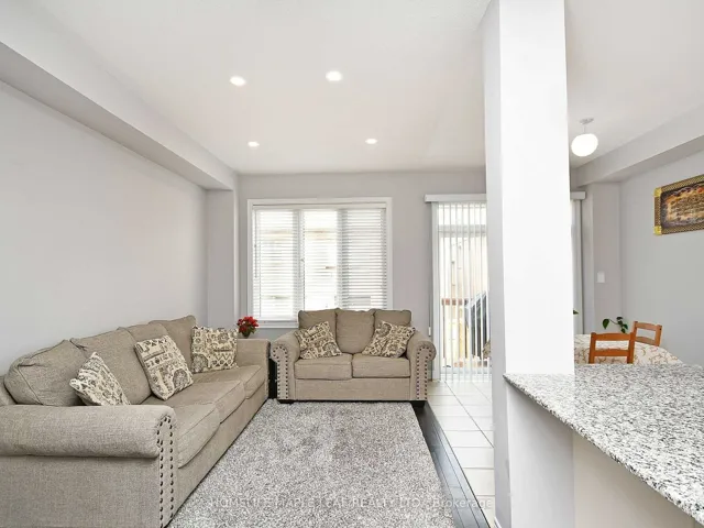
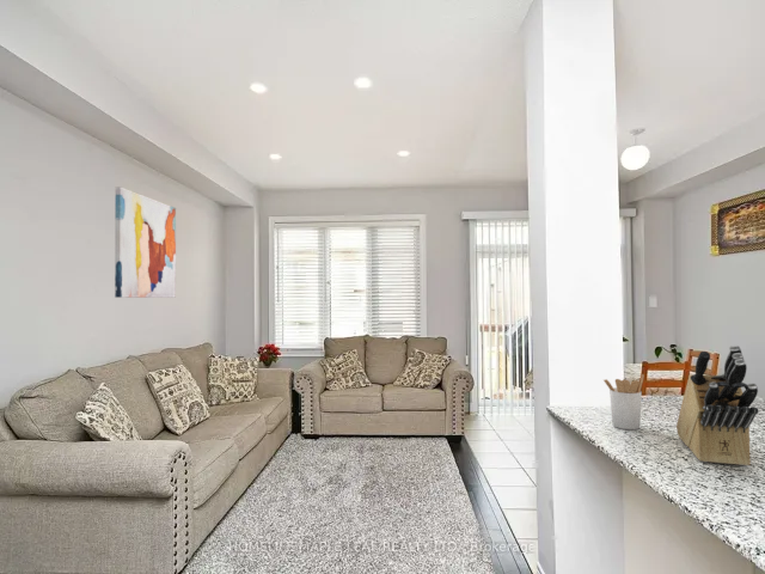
+ knife block [675,344,759,468]
+ wall art [114,185,177,299]
+ utensil holder [602,373,645,430]
